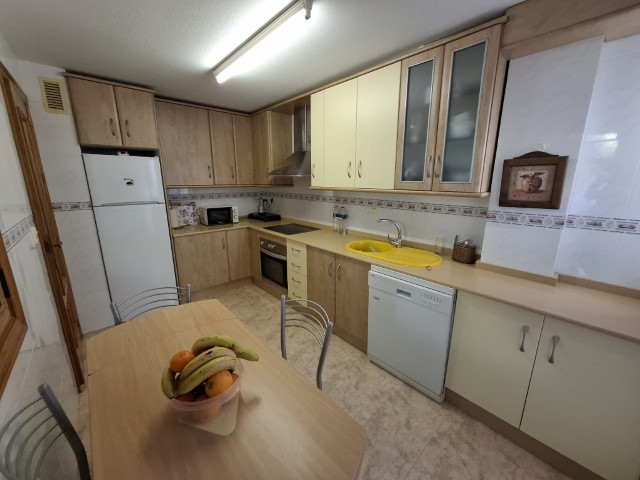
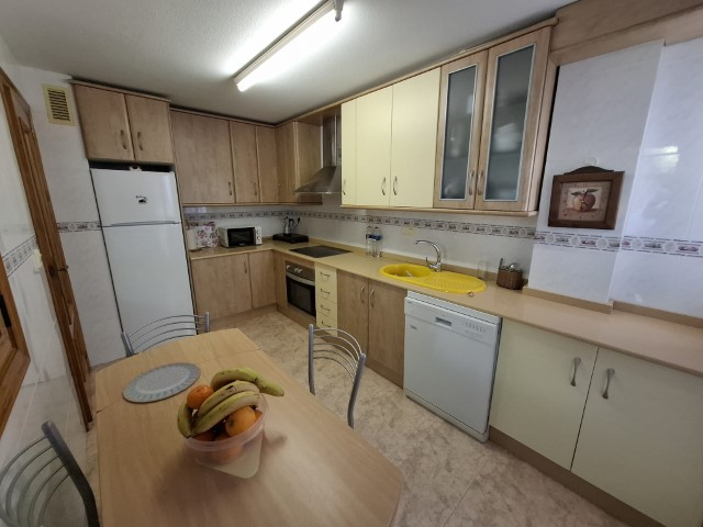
+ chinaware [122,361,201,403]
